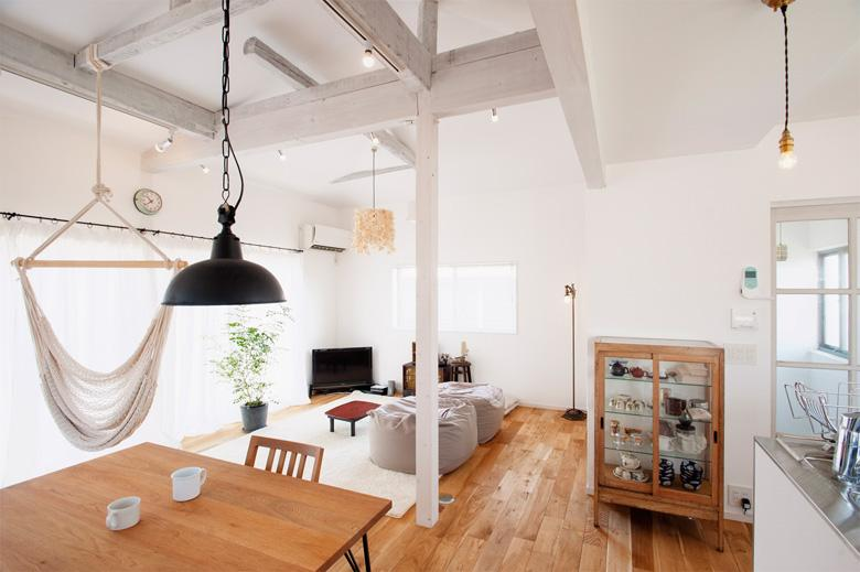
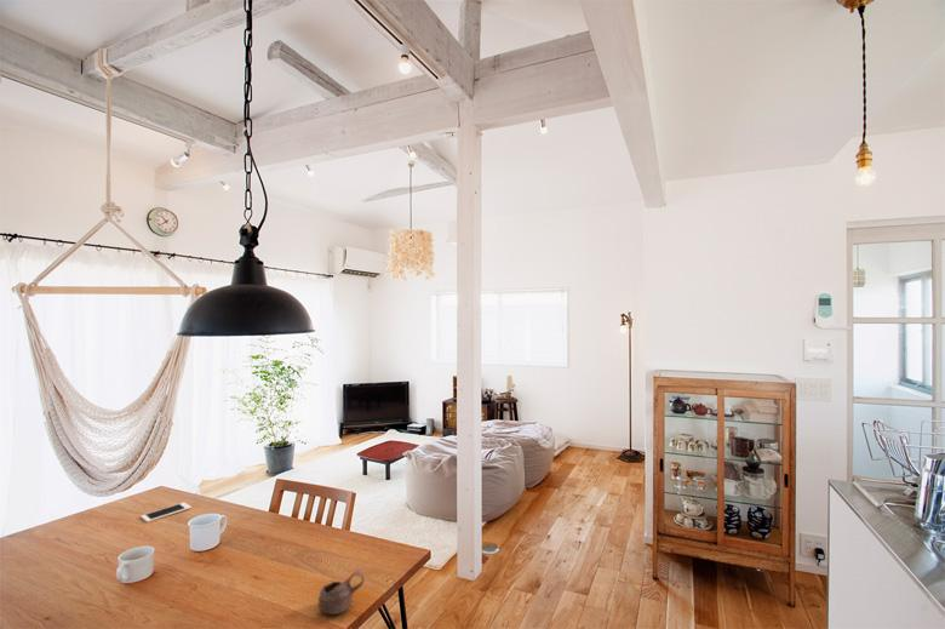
+ cell phone [139,502,193,524]
+ cup [317,570,366,616]
